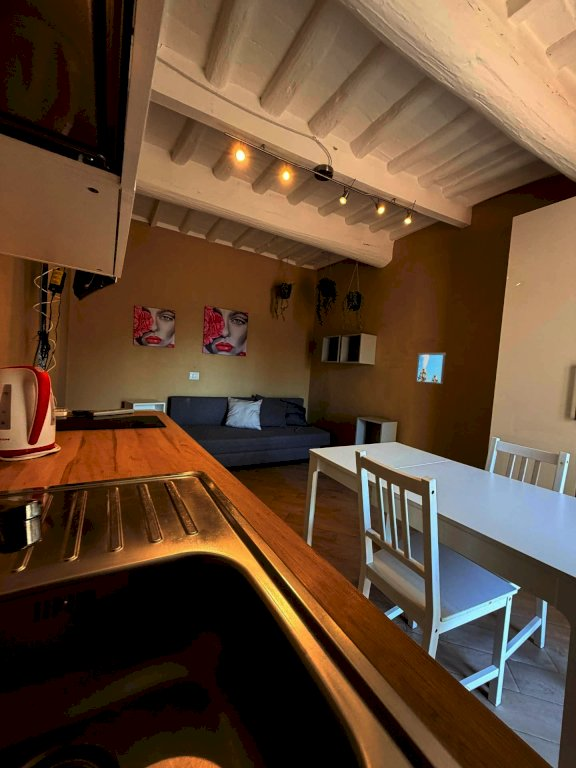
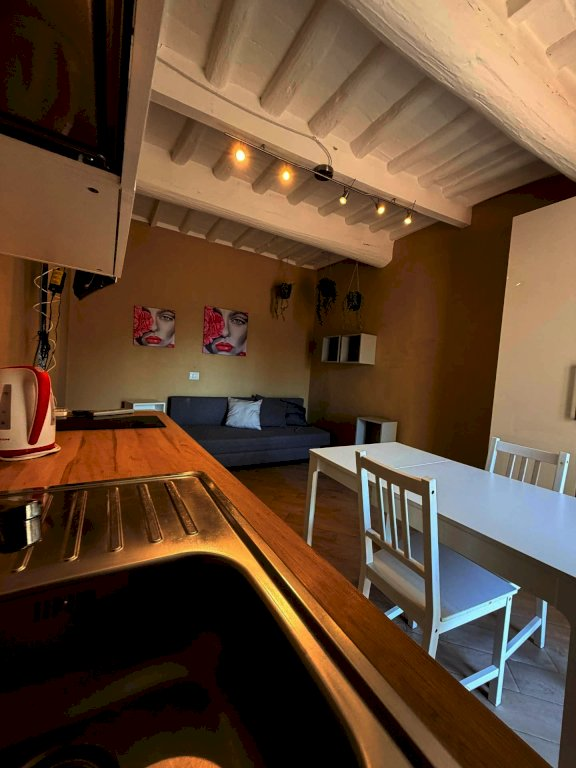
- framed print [415,352,447,385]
